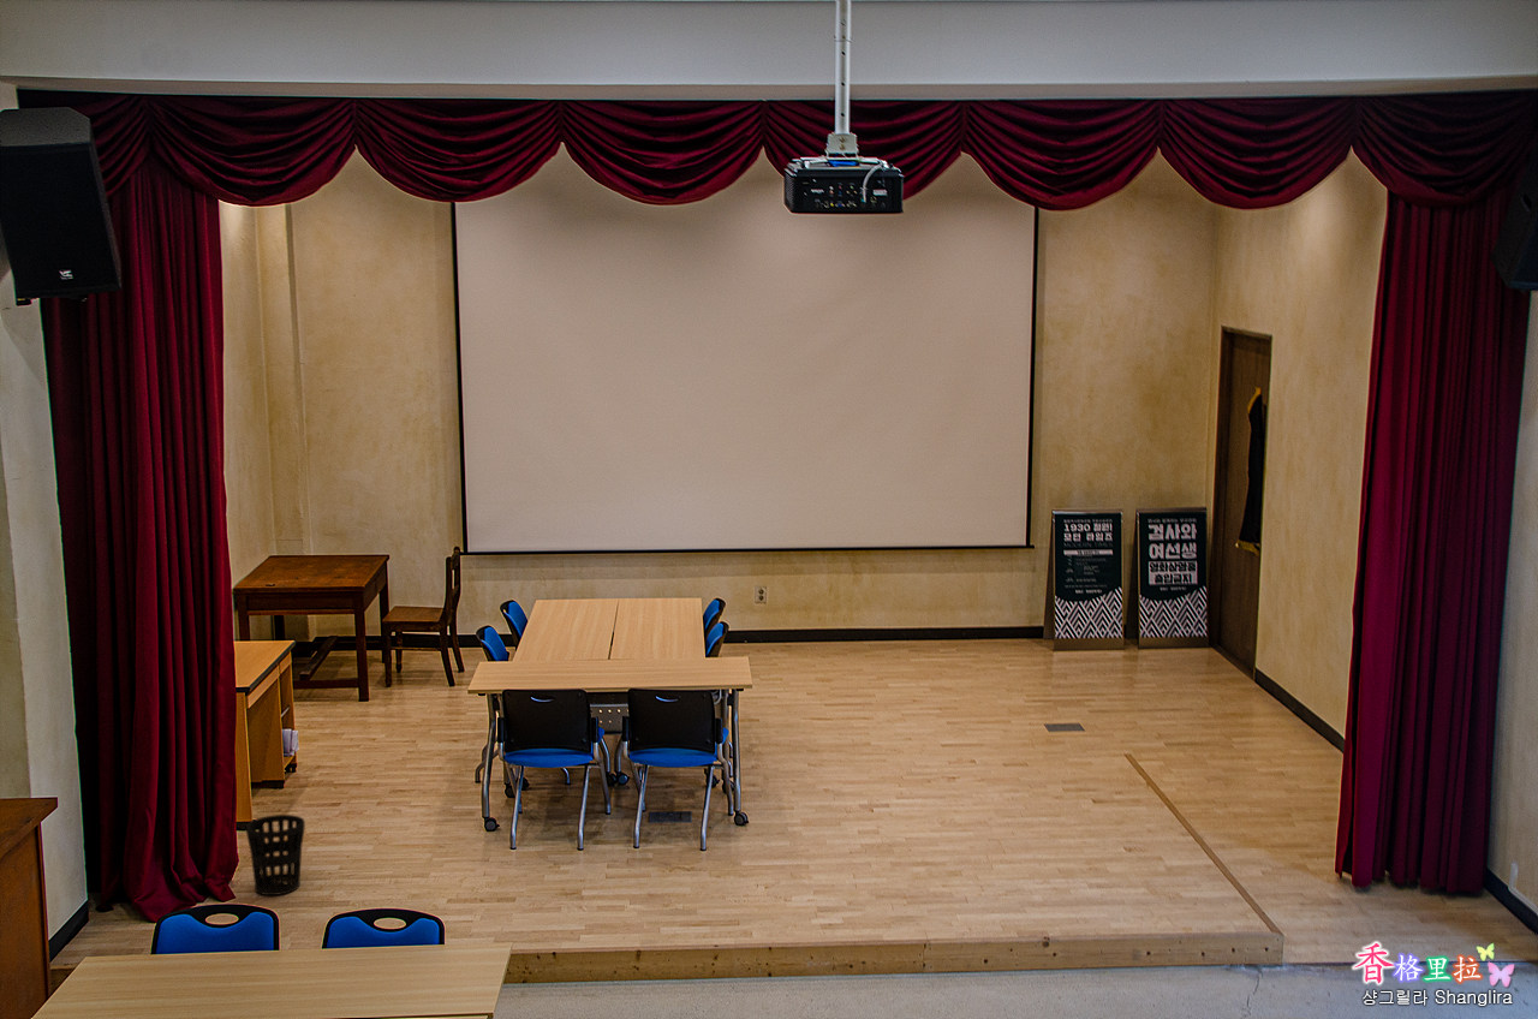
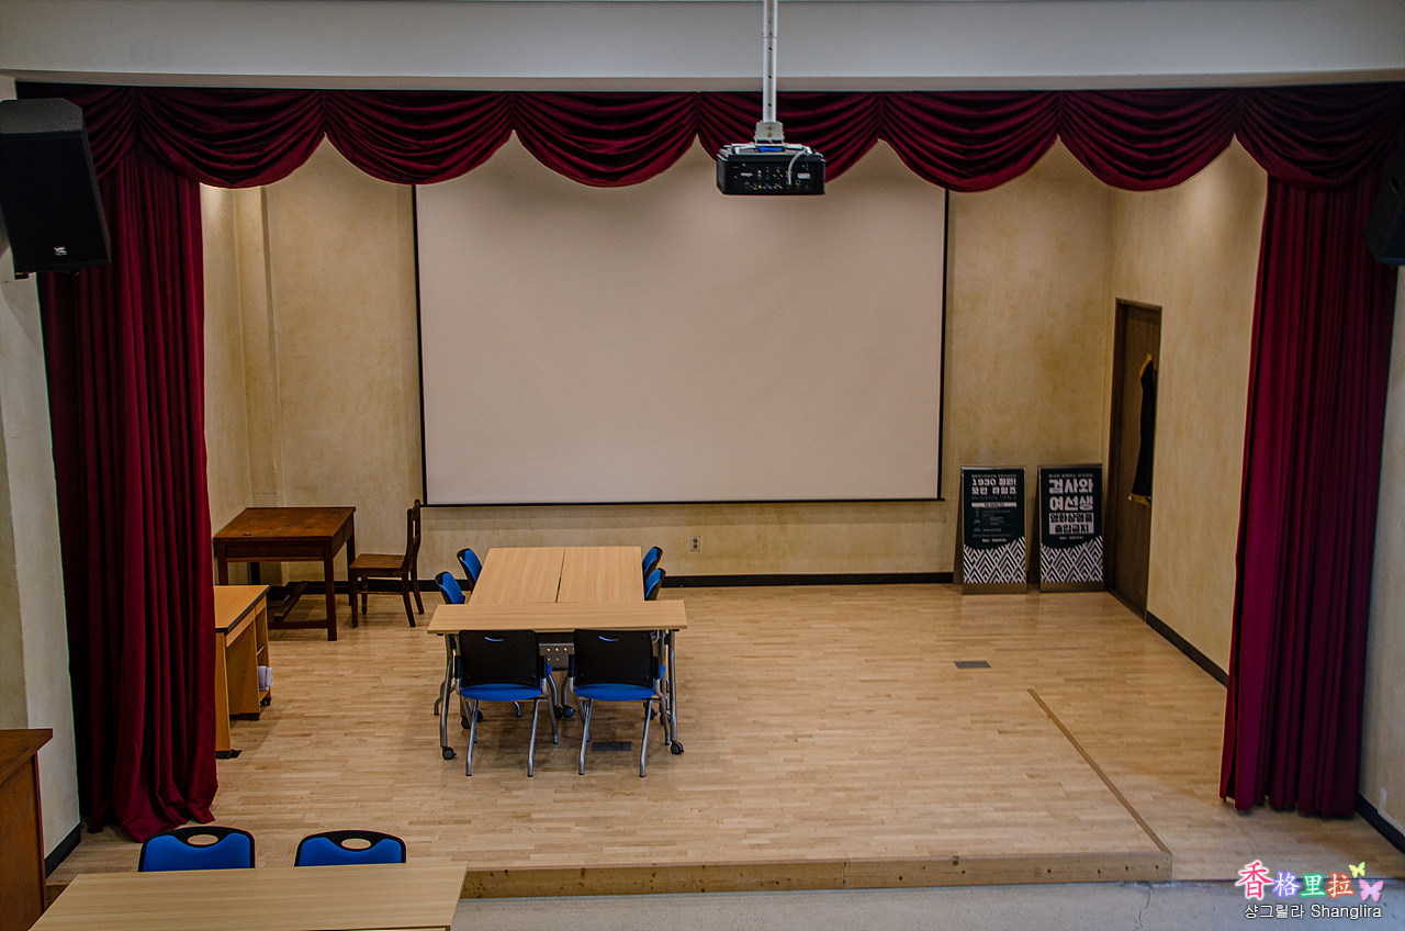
- wastebasket [245,814,306,896]
